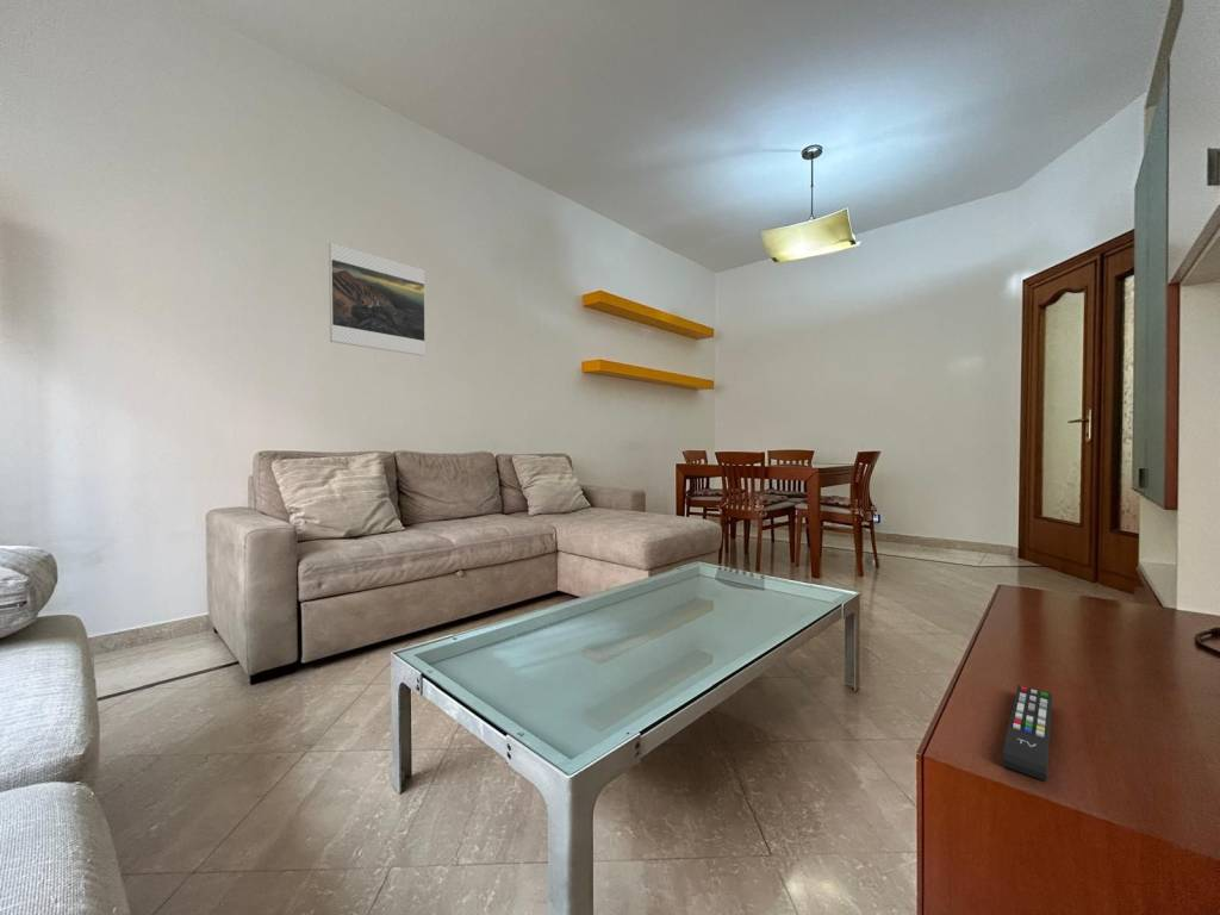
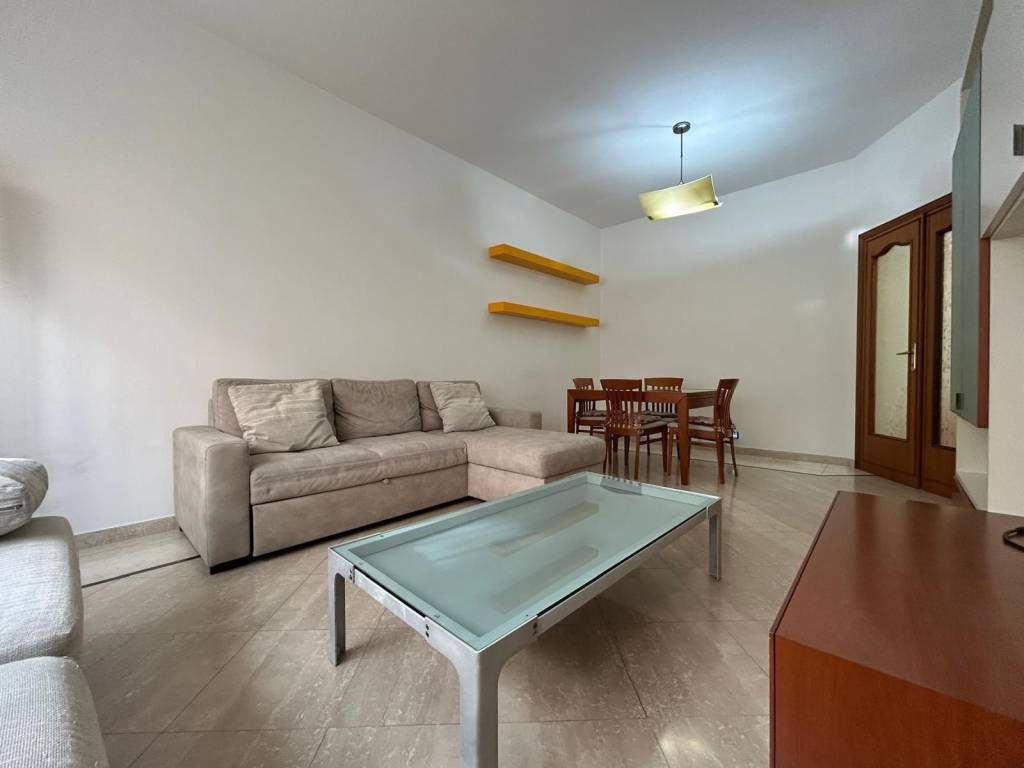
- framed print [328,242,427,357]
- remote control [1001,684,1053,782]
